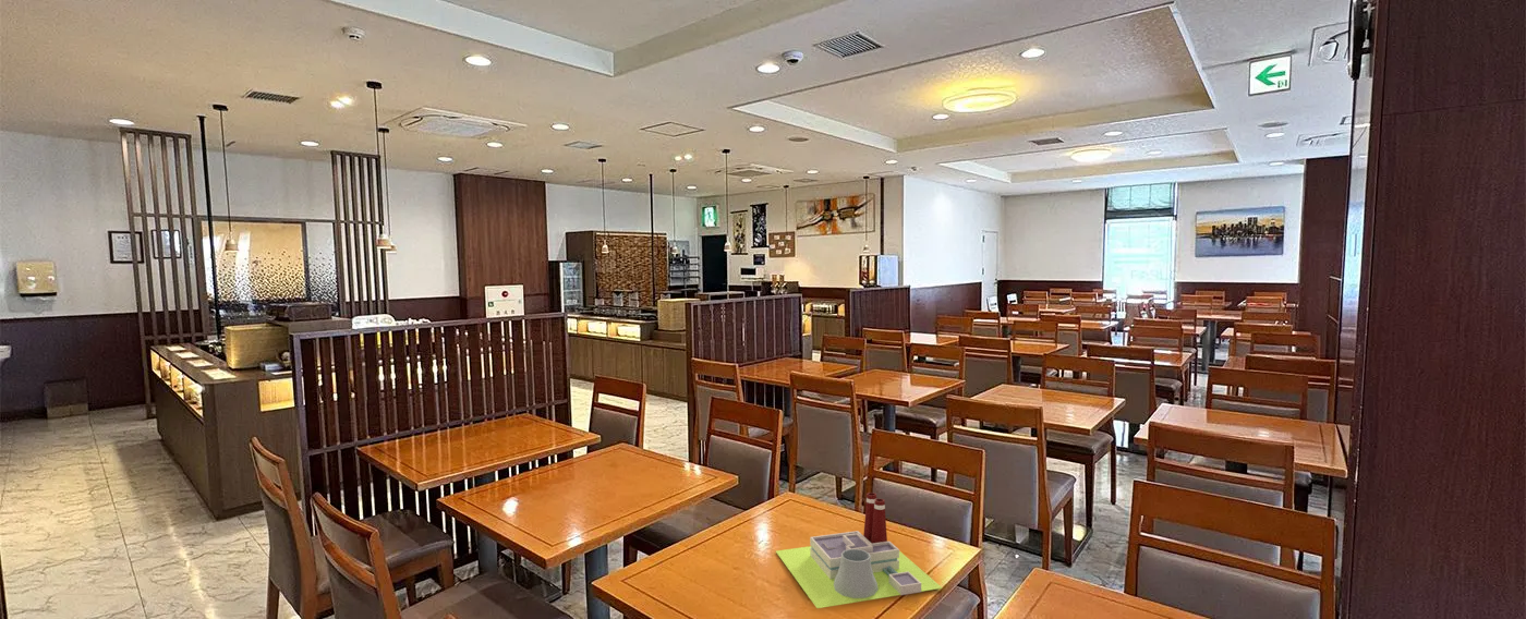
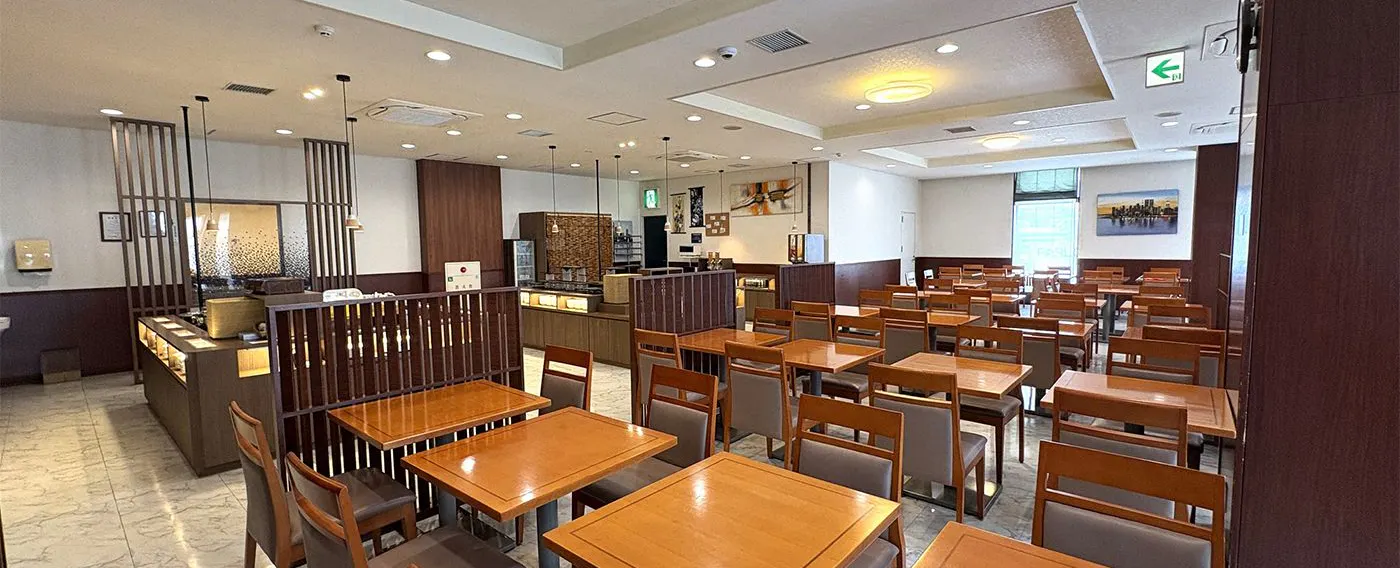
- architectural model [775,491,943,609]
